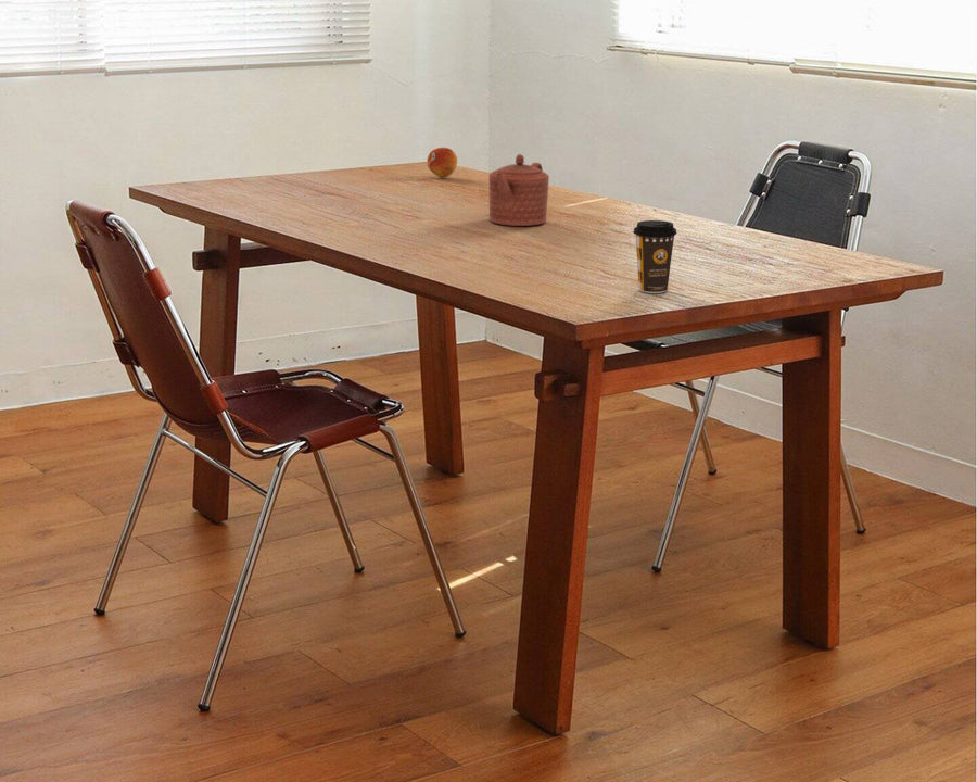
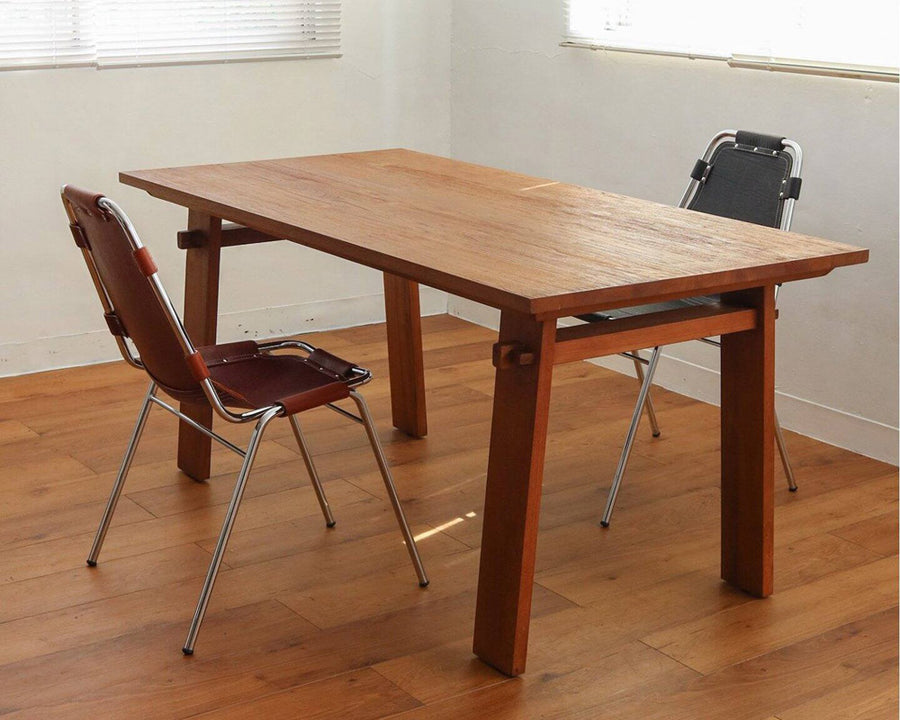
- teapot [488,153,550,227]
- fruit [426,147,458,178]
- coffee cup [632,219,677,294]
